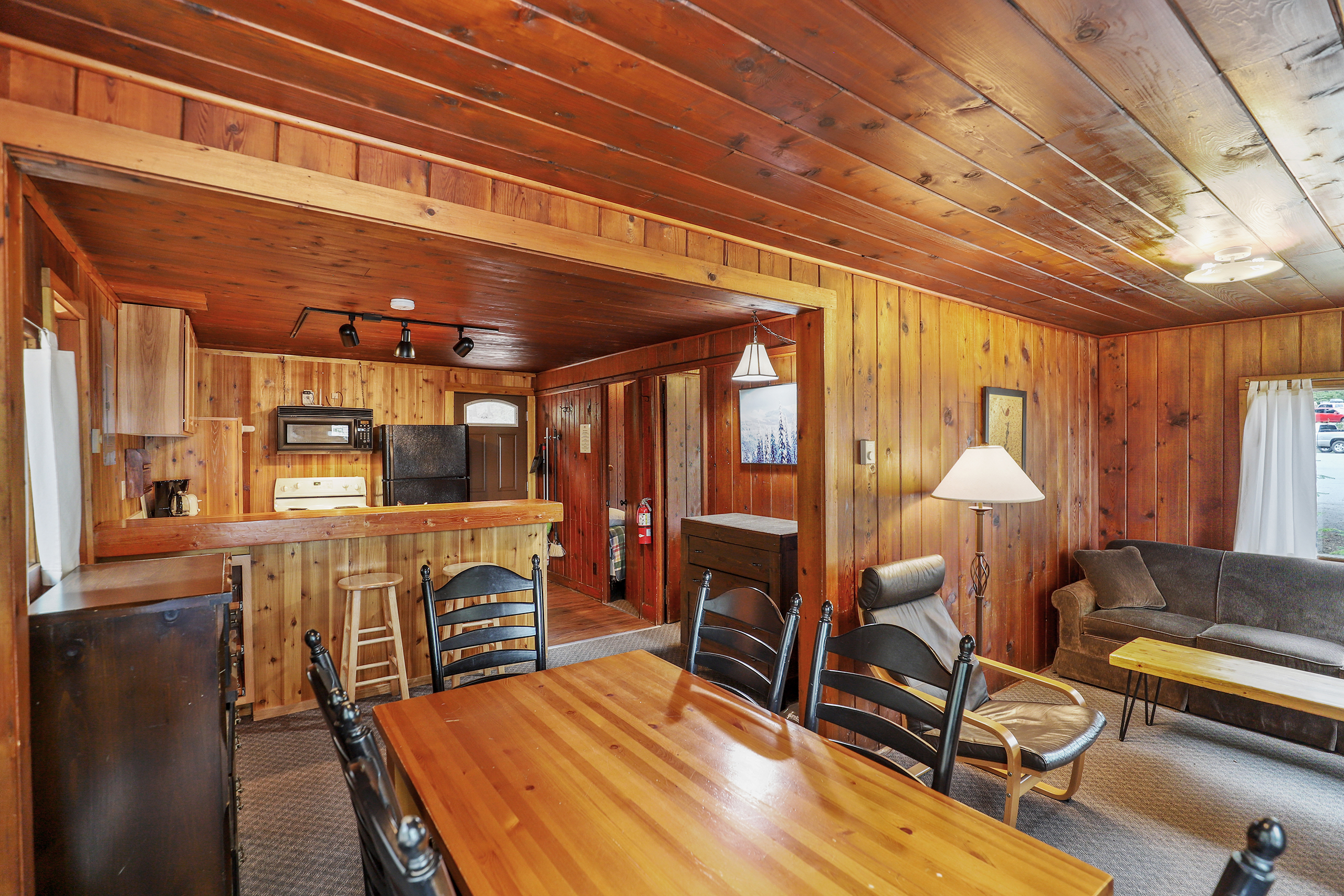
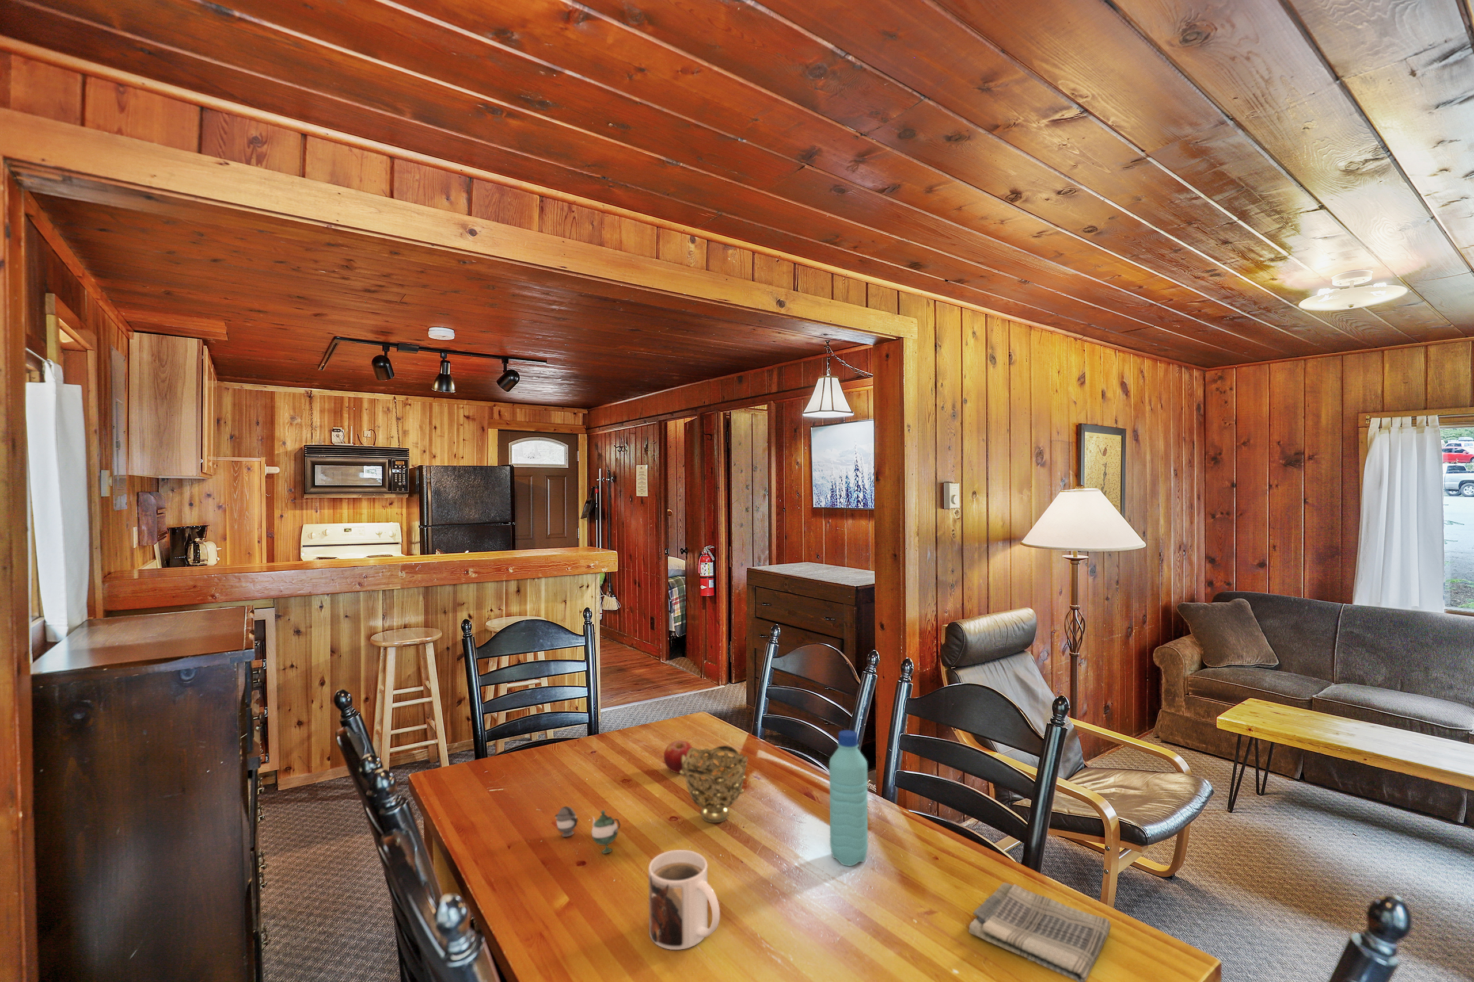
+ dish towel [968,882,1111,982]
+ teapot [554,806,621,854]
+ water bottle [828,730,869,866]
+ mug [648,849,721,950]
+ decorative bowl [679,745,748,823]
+ fruit [664,740,695,774]
